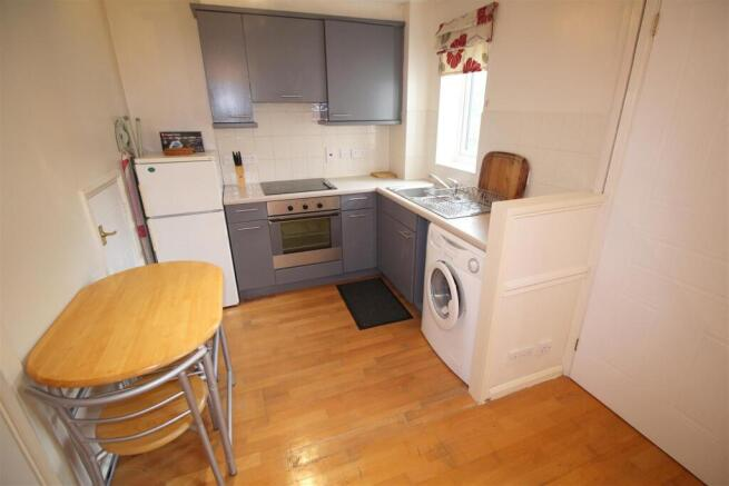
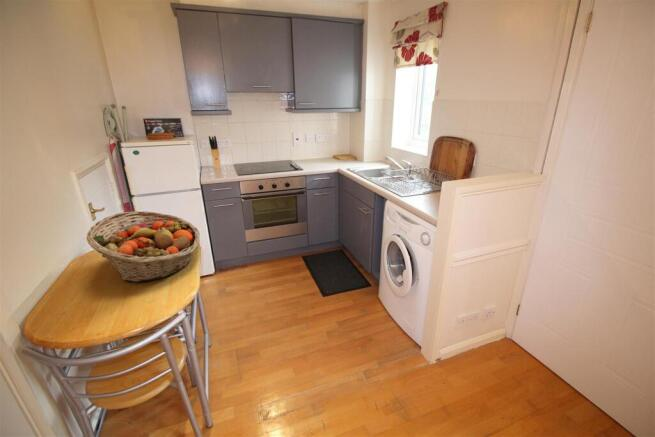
+ fruit basket [86,210,201,283]
